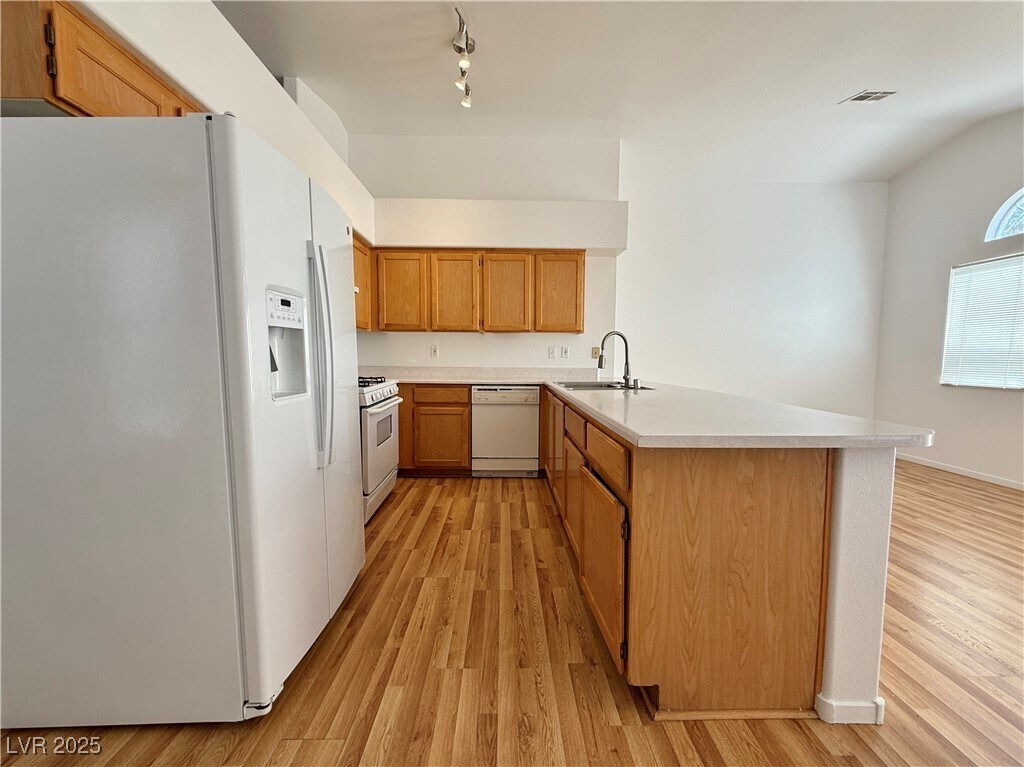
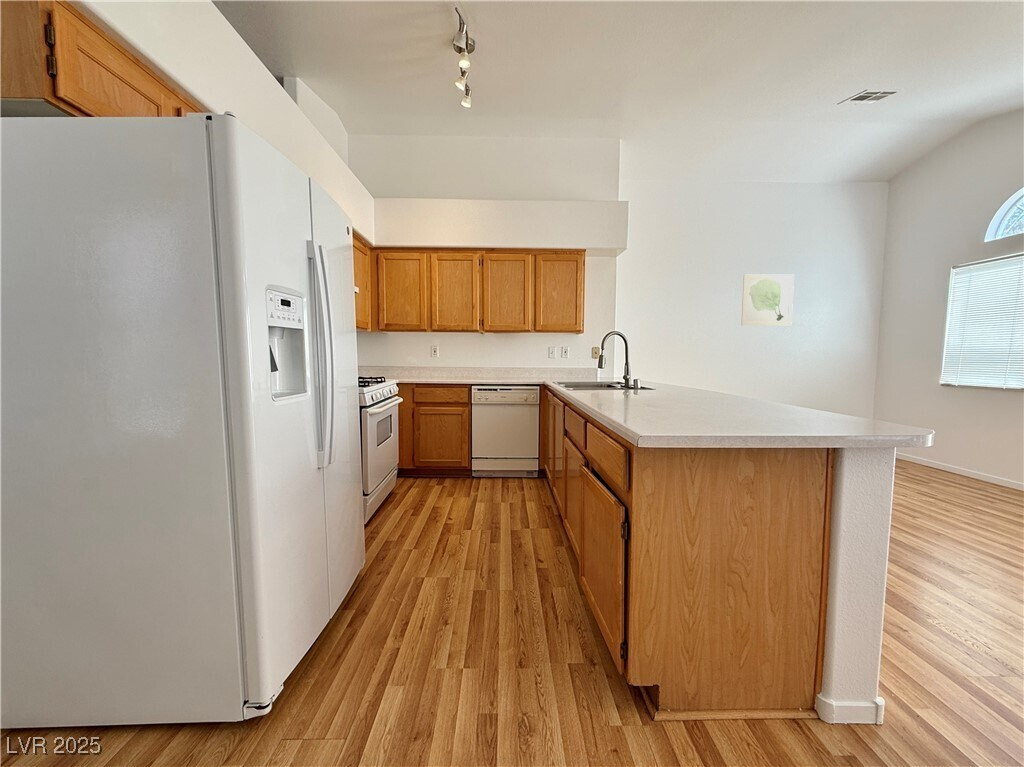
+ wall art [740,274,795,326]
